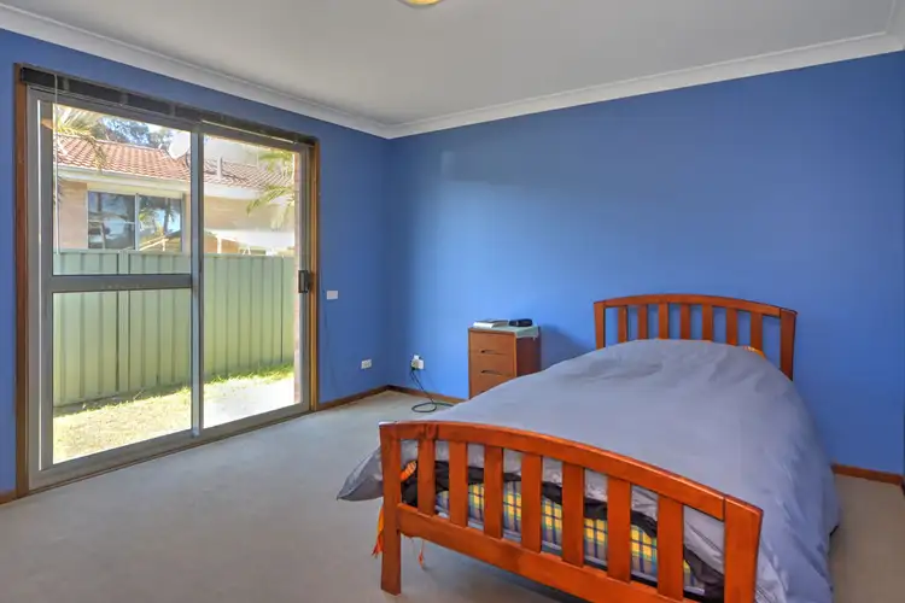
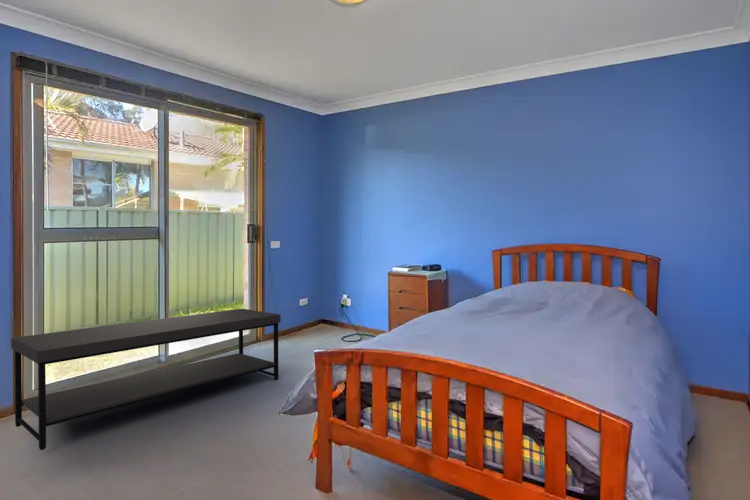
+ storage bench [10,308,282,451]
